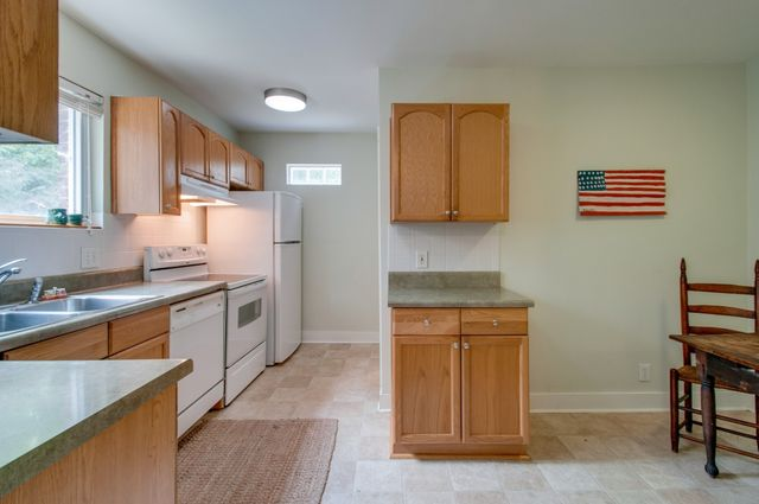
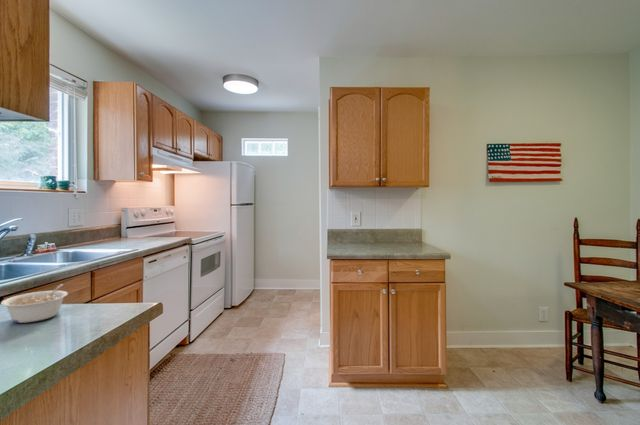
+ legume [0,283,69,324]
